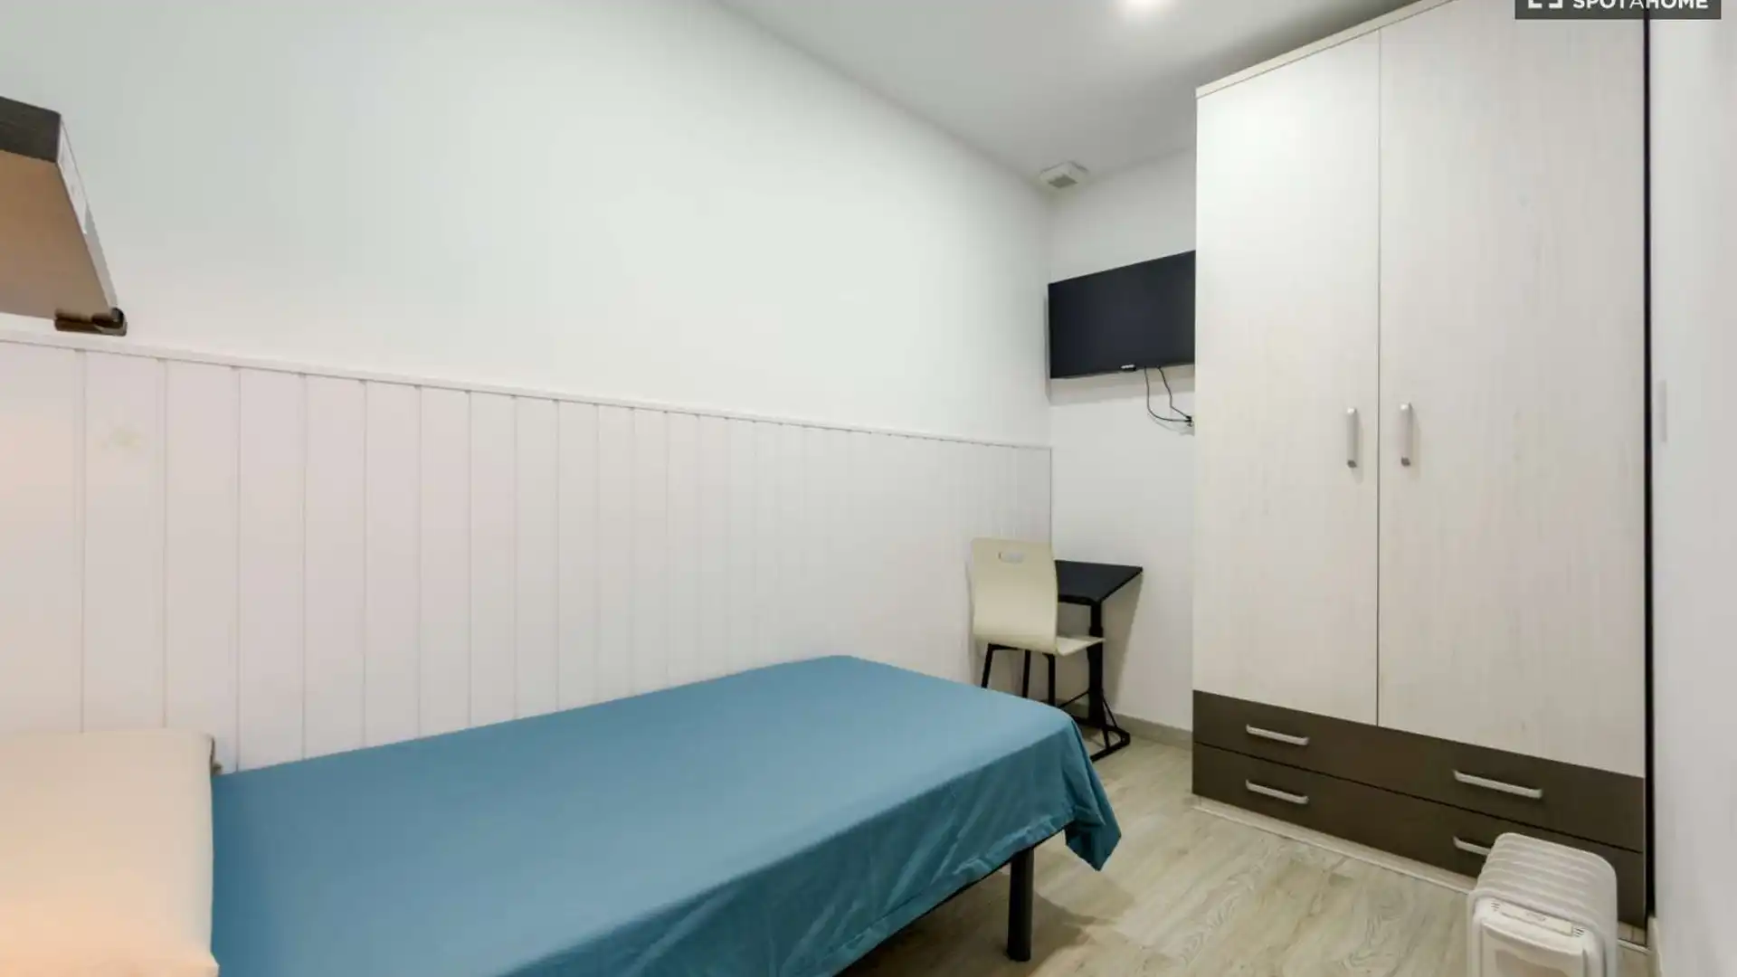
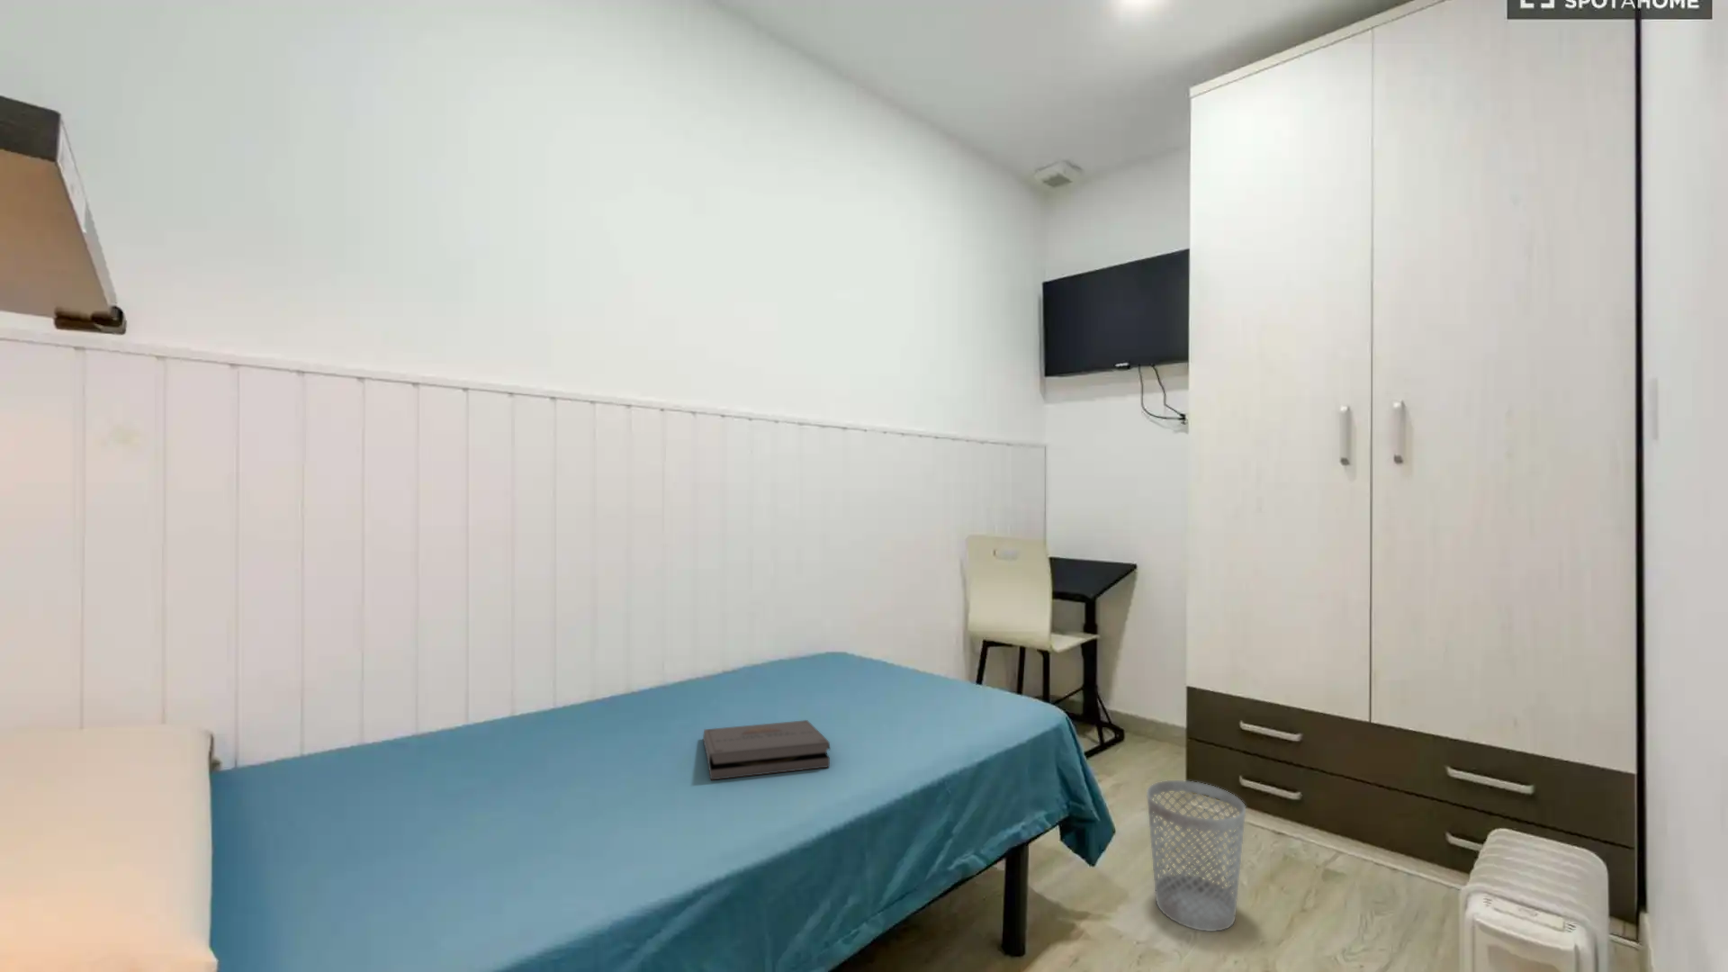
+ wastebasket [1145,780,1246,933]
+ pizza box [701,719,832,781]
